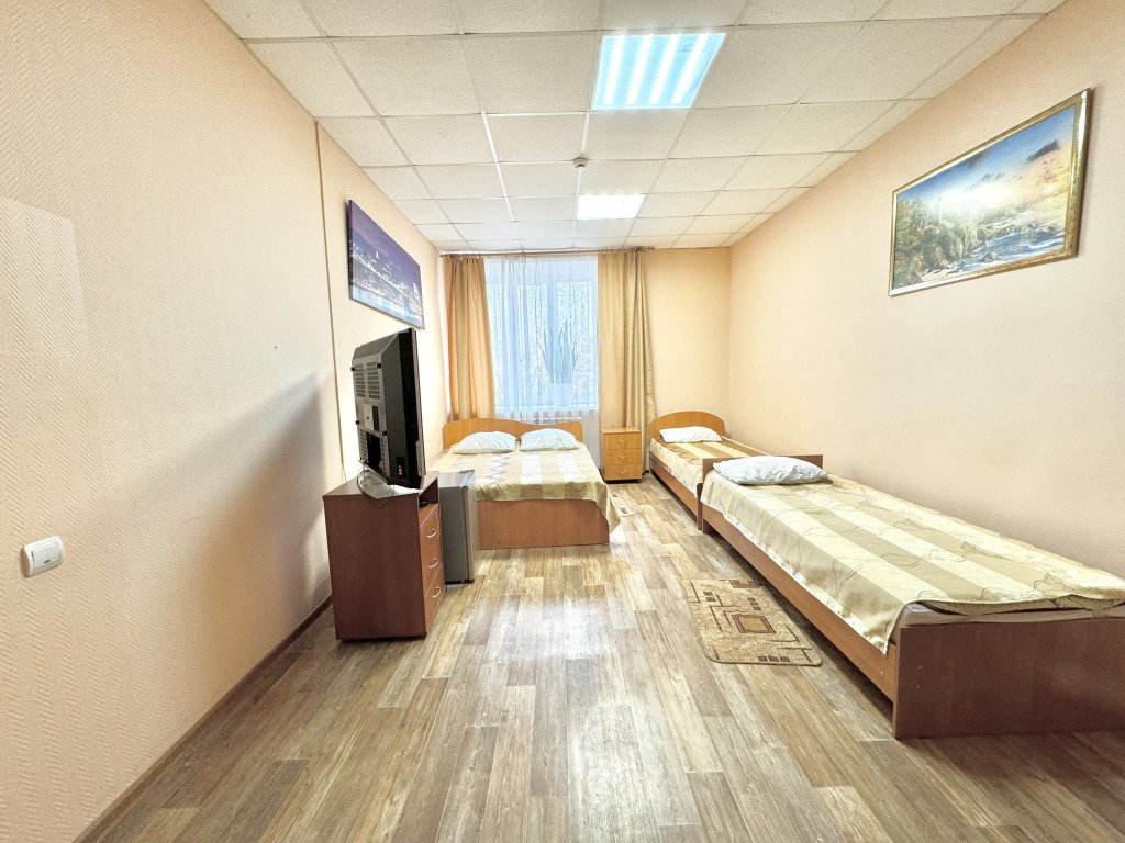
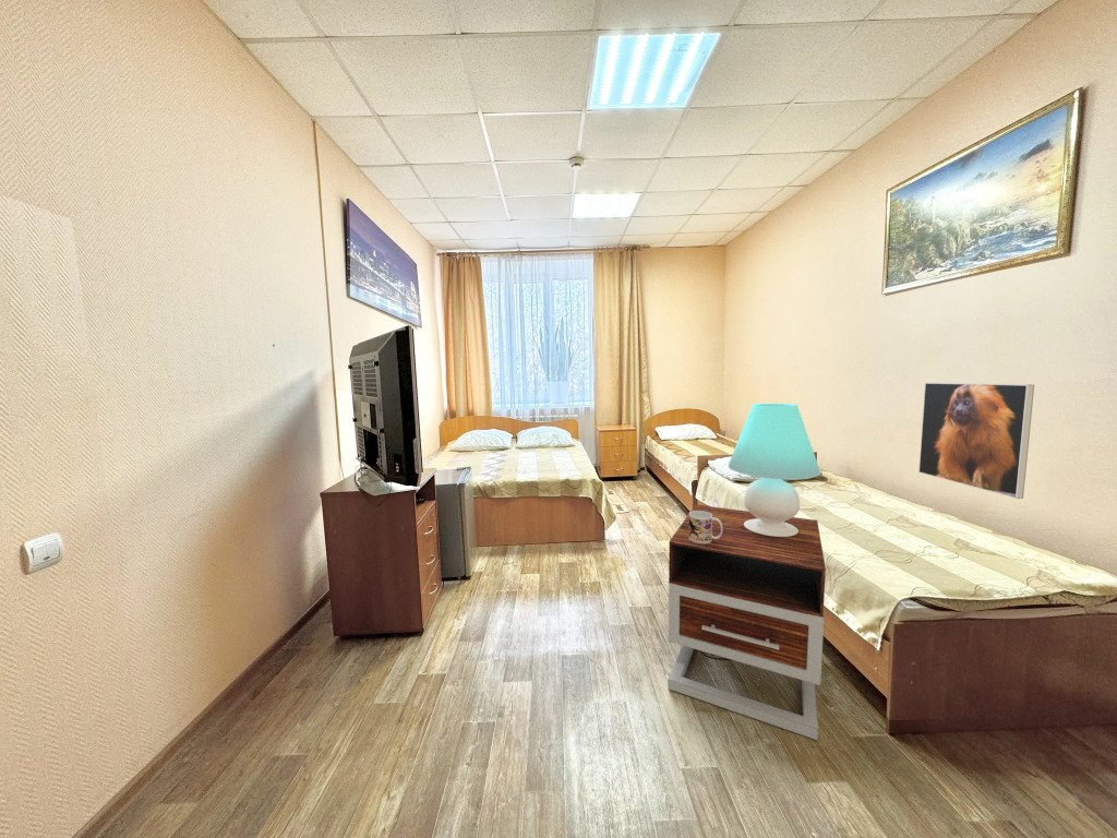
+ mug [688,511,722,543]
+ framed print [917,382,1035,500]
+ table lamp [728,403,821,537]
+ nightstand [666,504,827,742]
